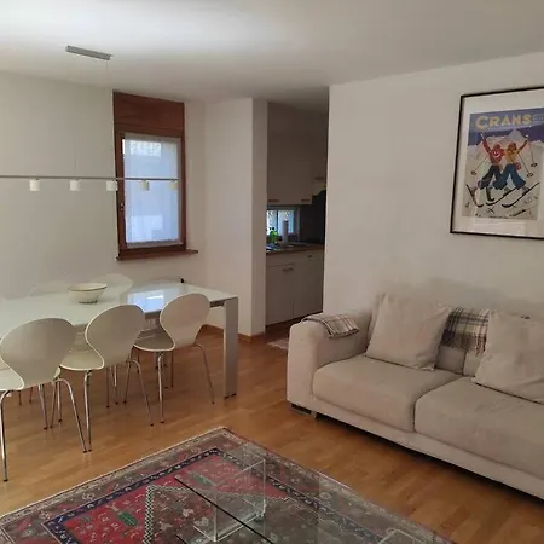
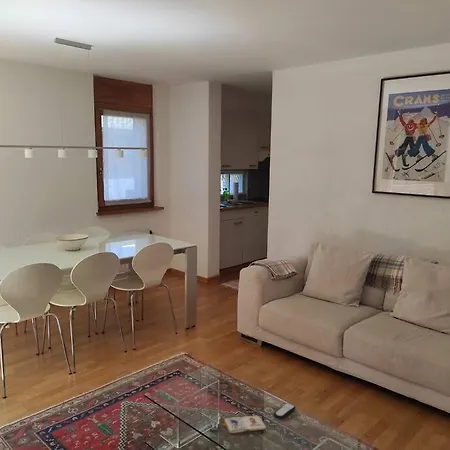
+ paperback book [221,415,267,434]
+ remote control [273,402,297,420]
